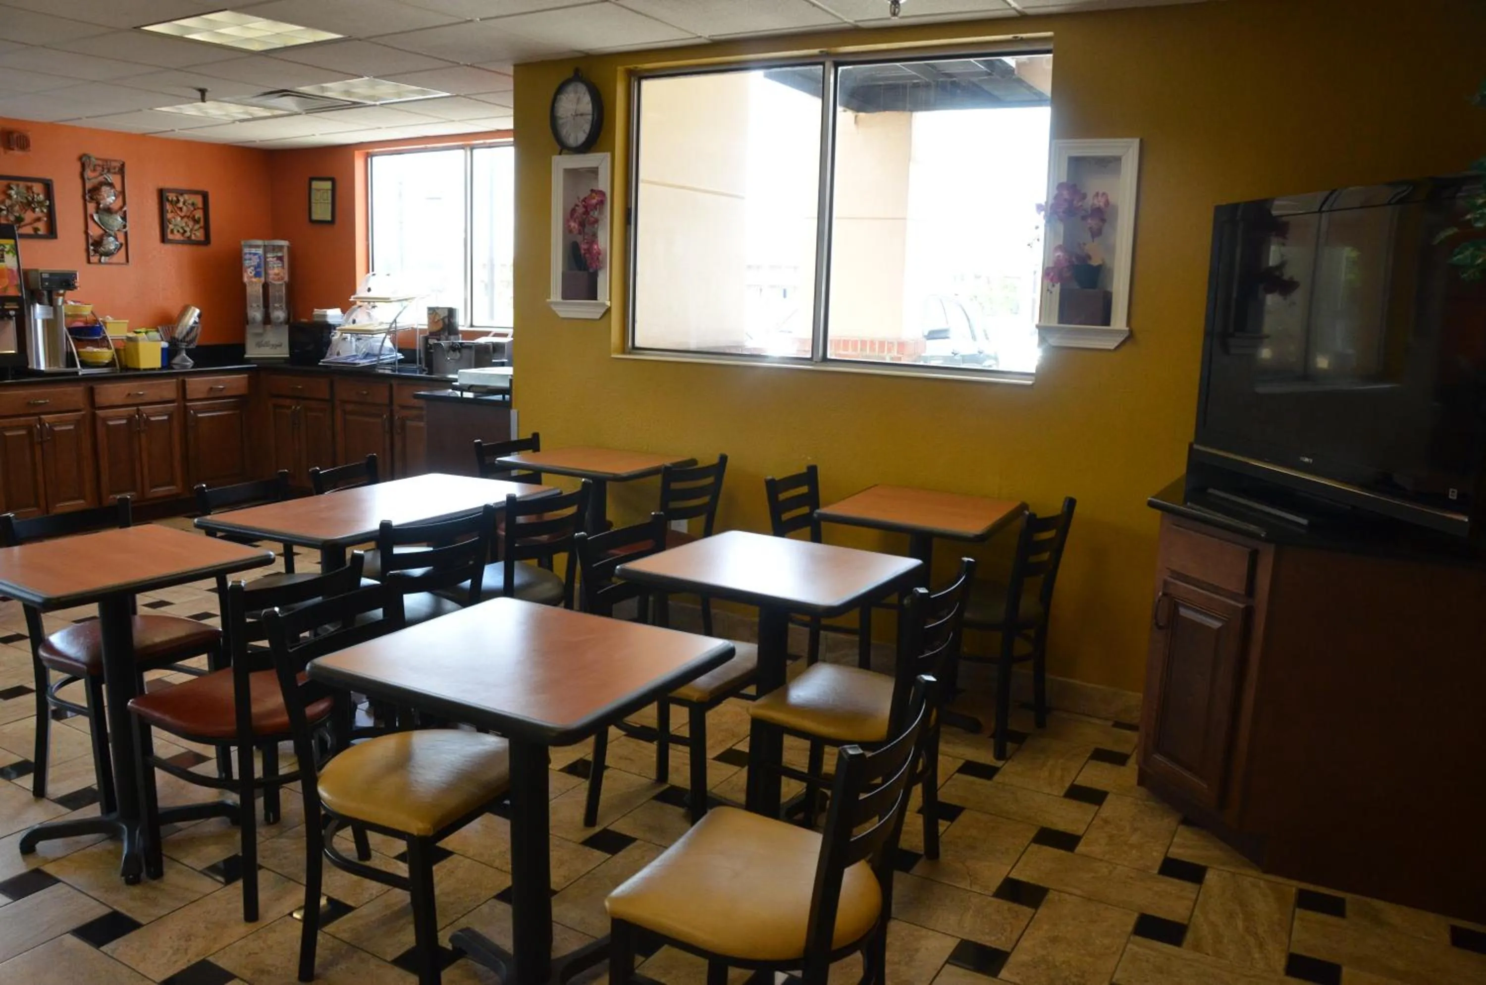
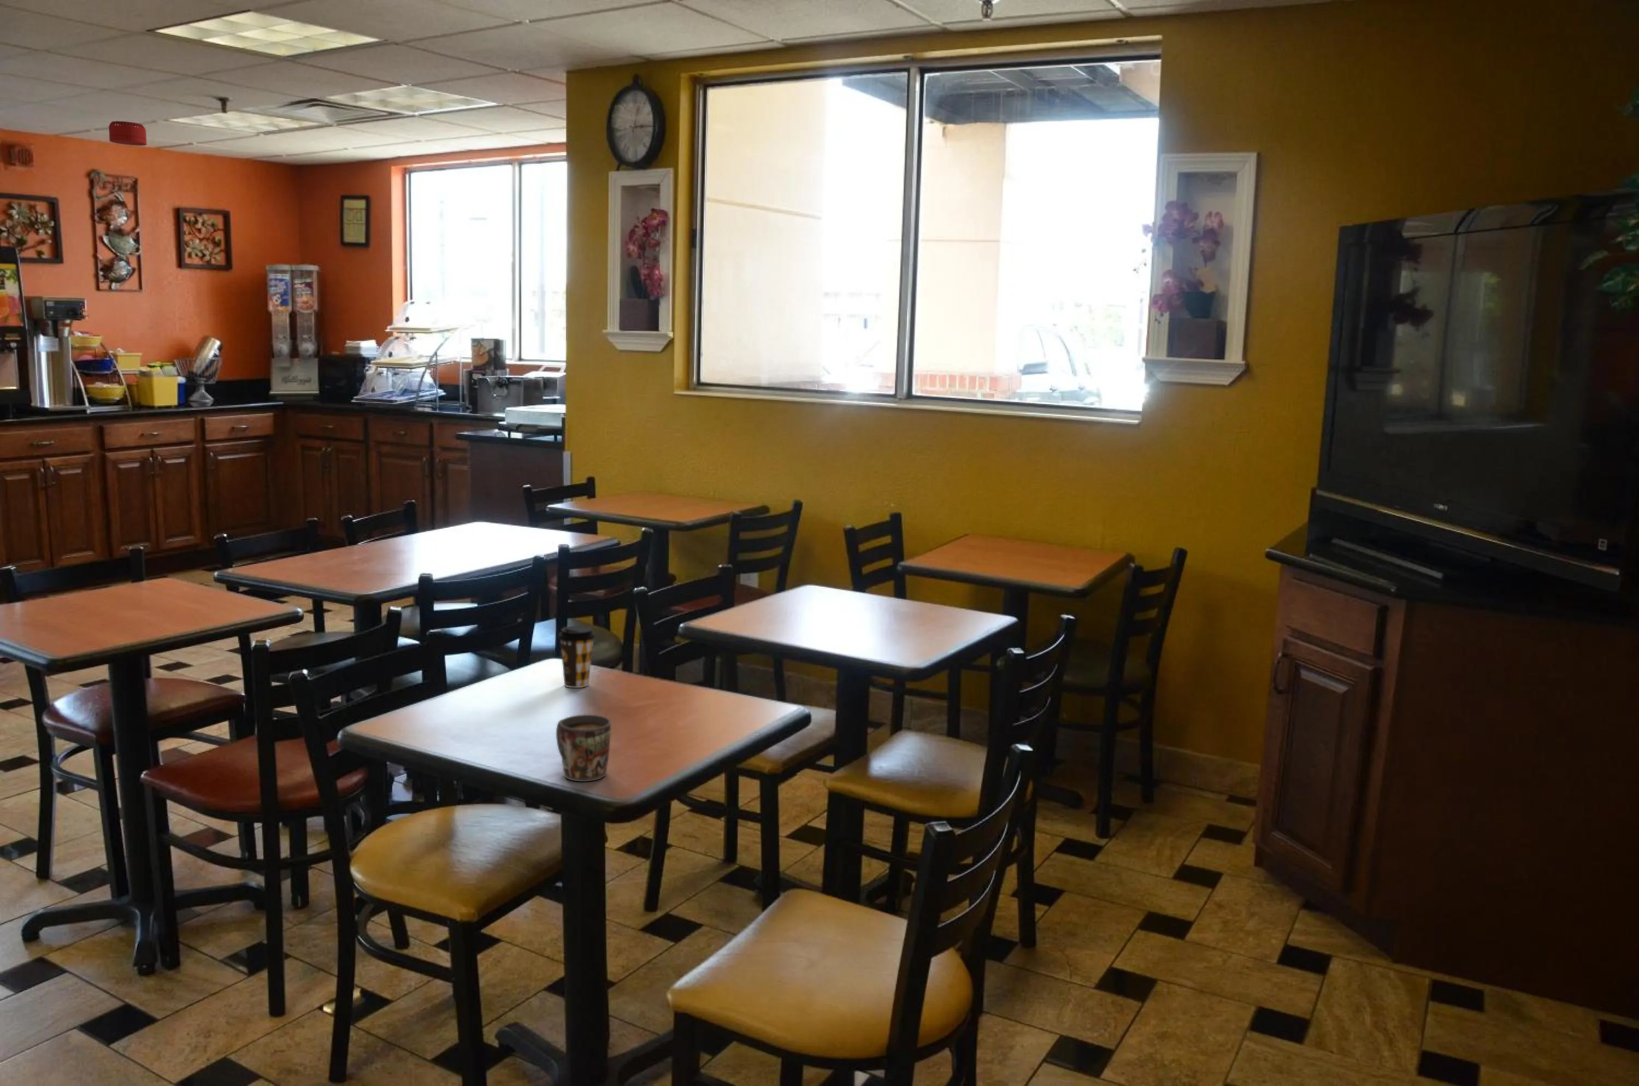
+ mug [555,714,611,782]
+ coffee cup [558,625,596,688]
+ smoke detector [108,120,148,147]
